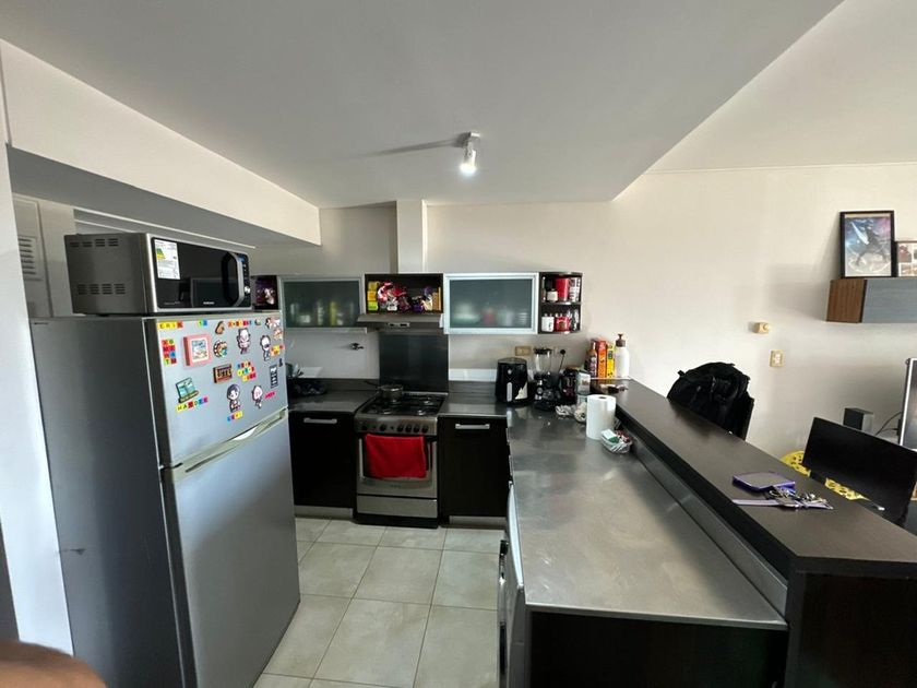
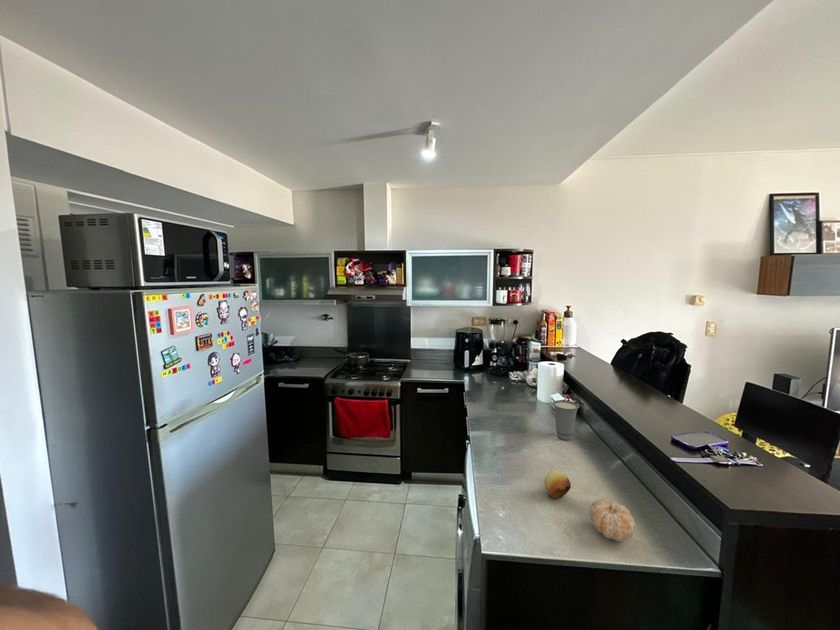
+ fruit [543,470,572,499]
+ fruit [588,498,636,542]
+ cup [552,399,580,441]
